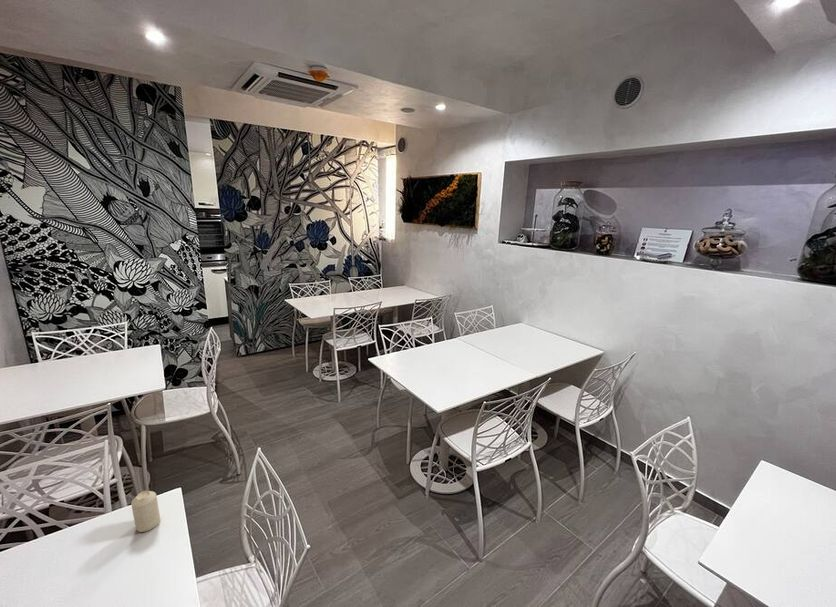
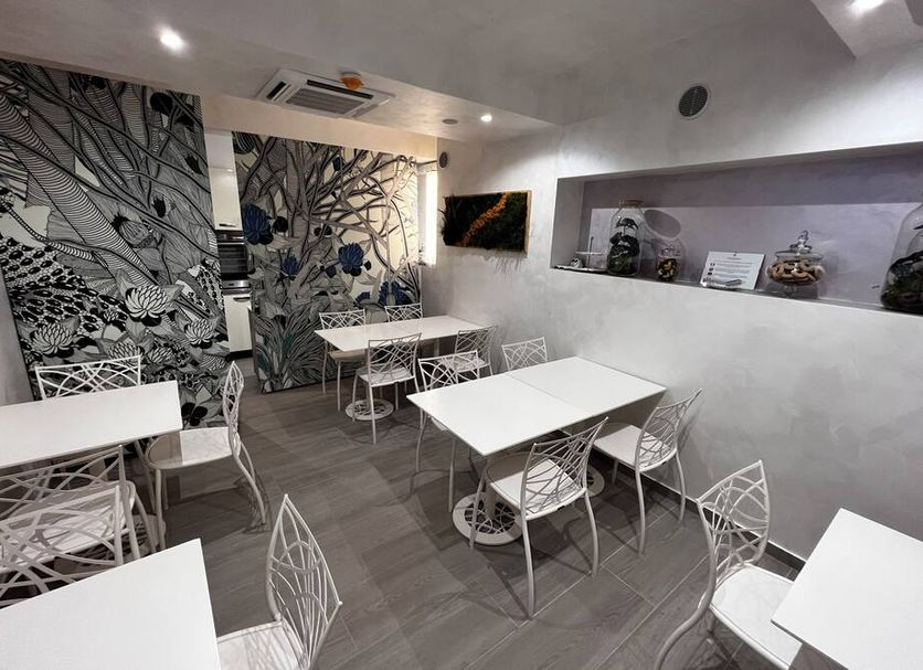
- candle [130,490,161,533]
